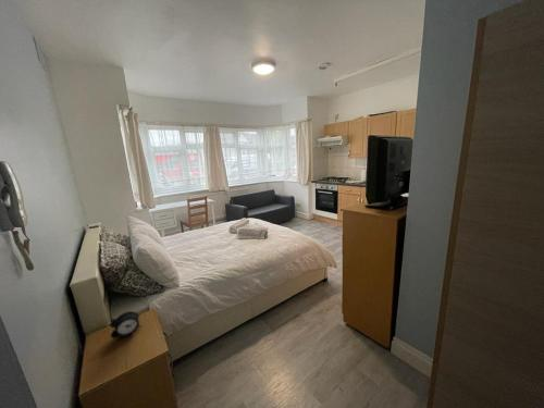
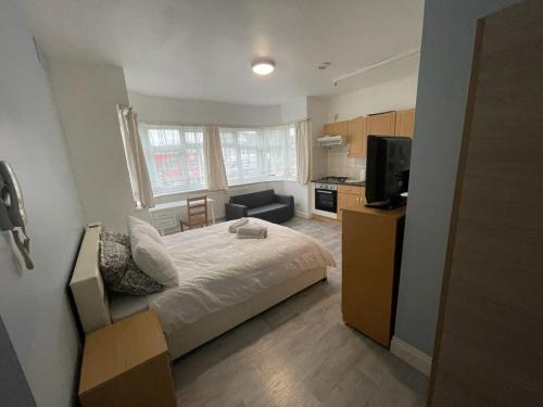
- alarm clock [108,310,143,339]
